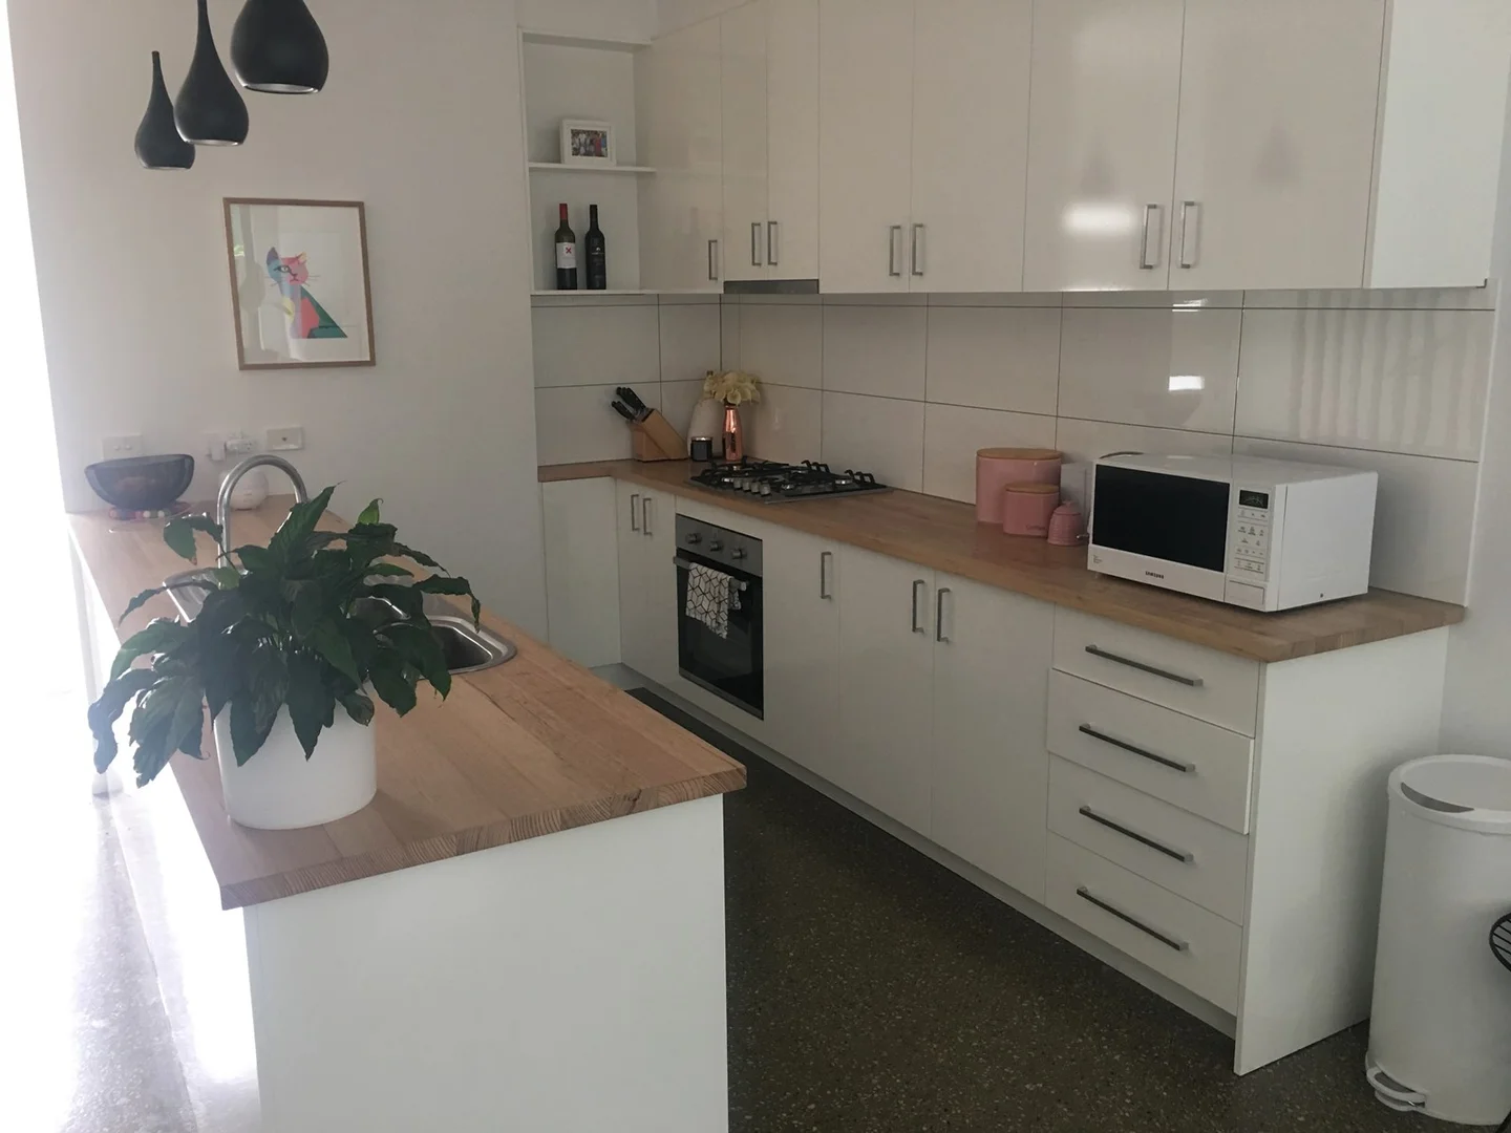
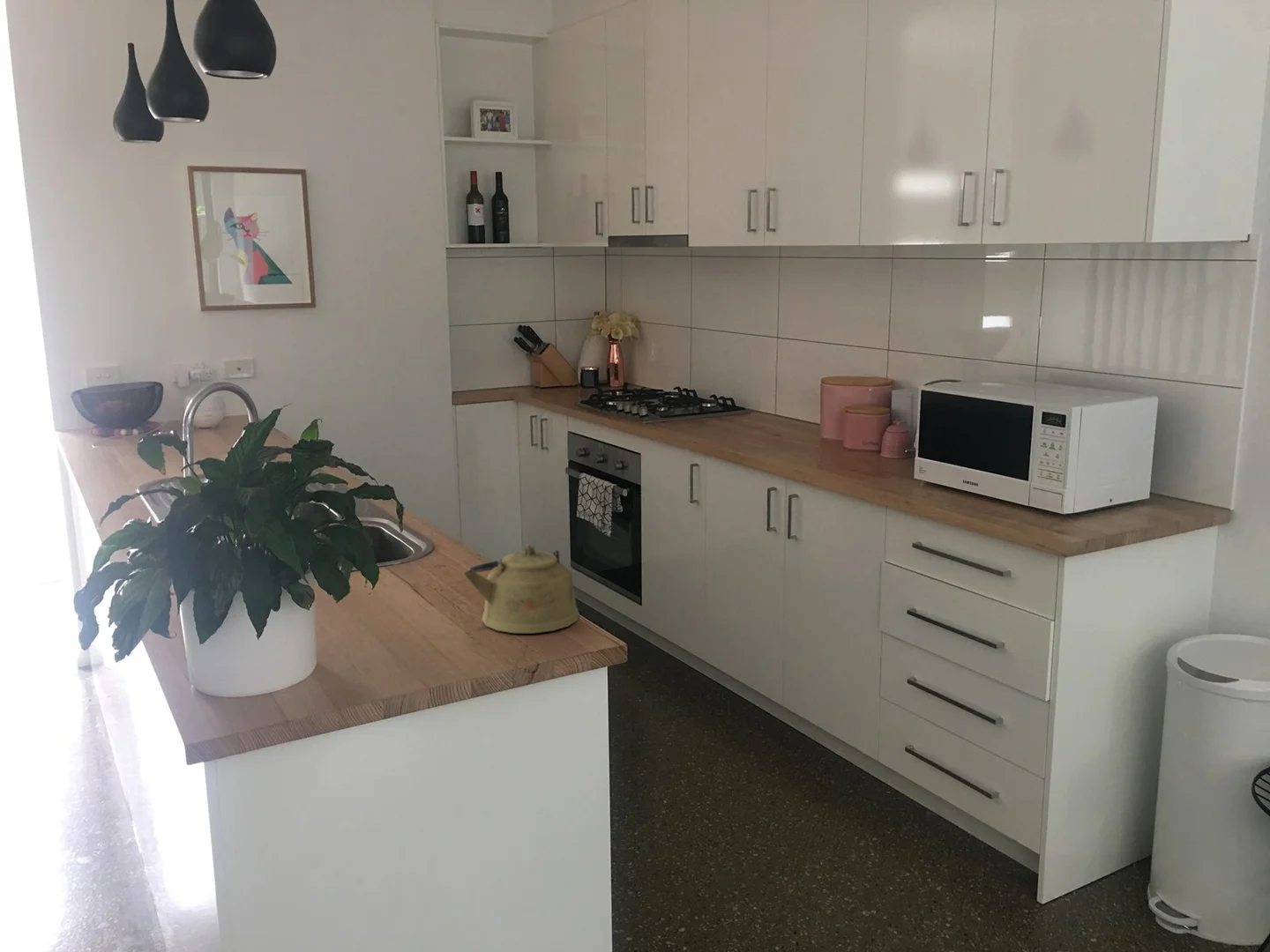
+ kettle [462,543,580,635]
